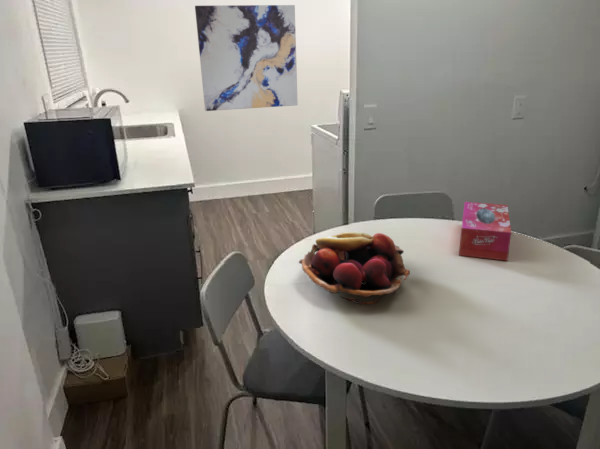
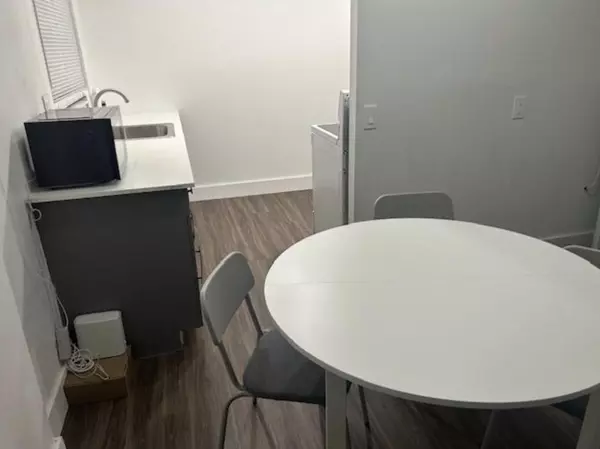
- wall art [194,4,299,112]
- fruit basket [298,231,411,305]
- tissue box [458,201,512,262]
